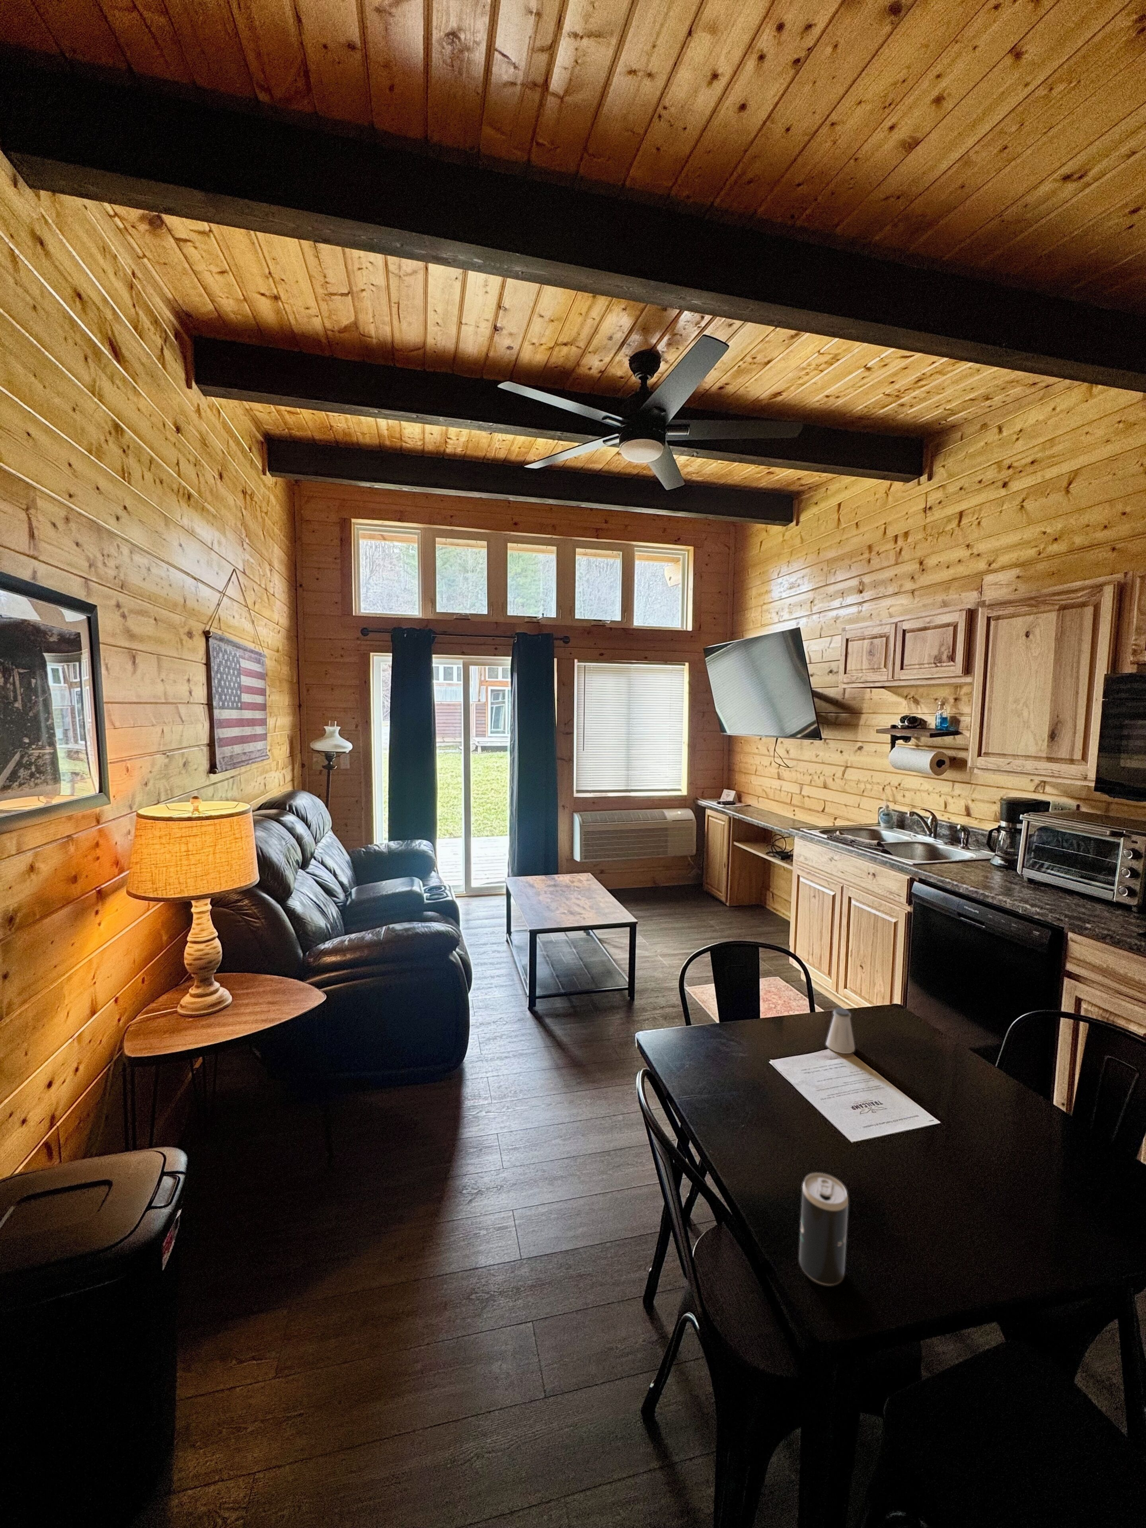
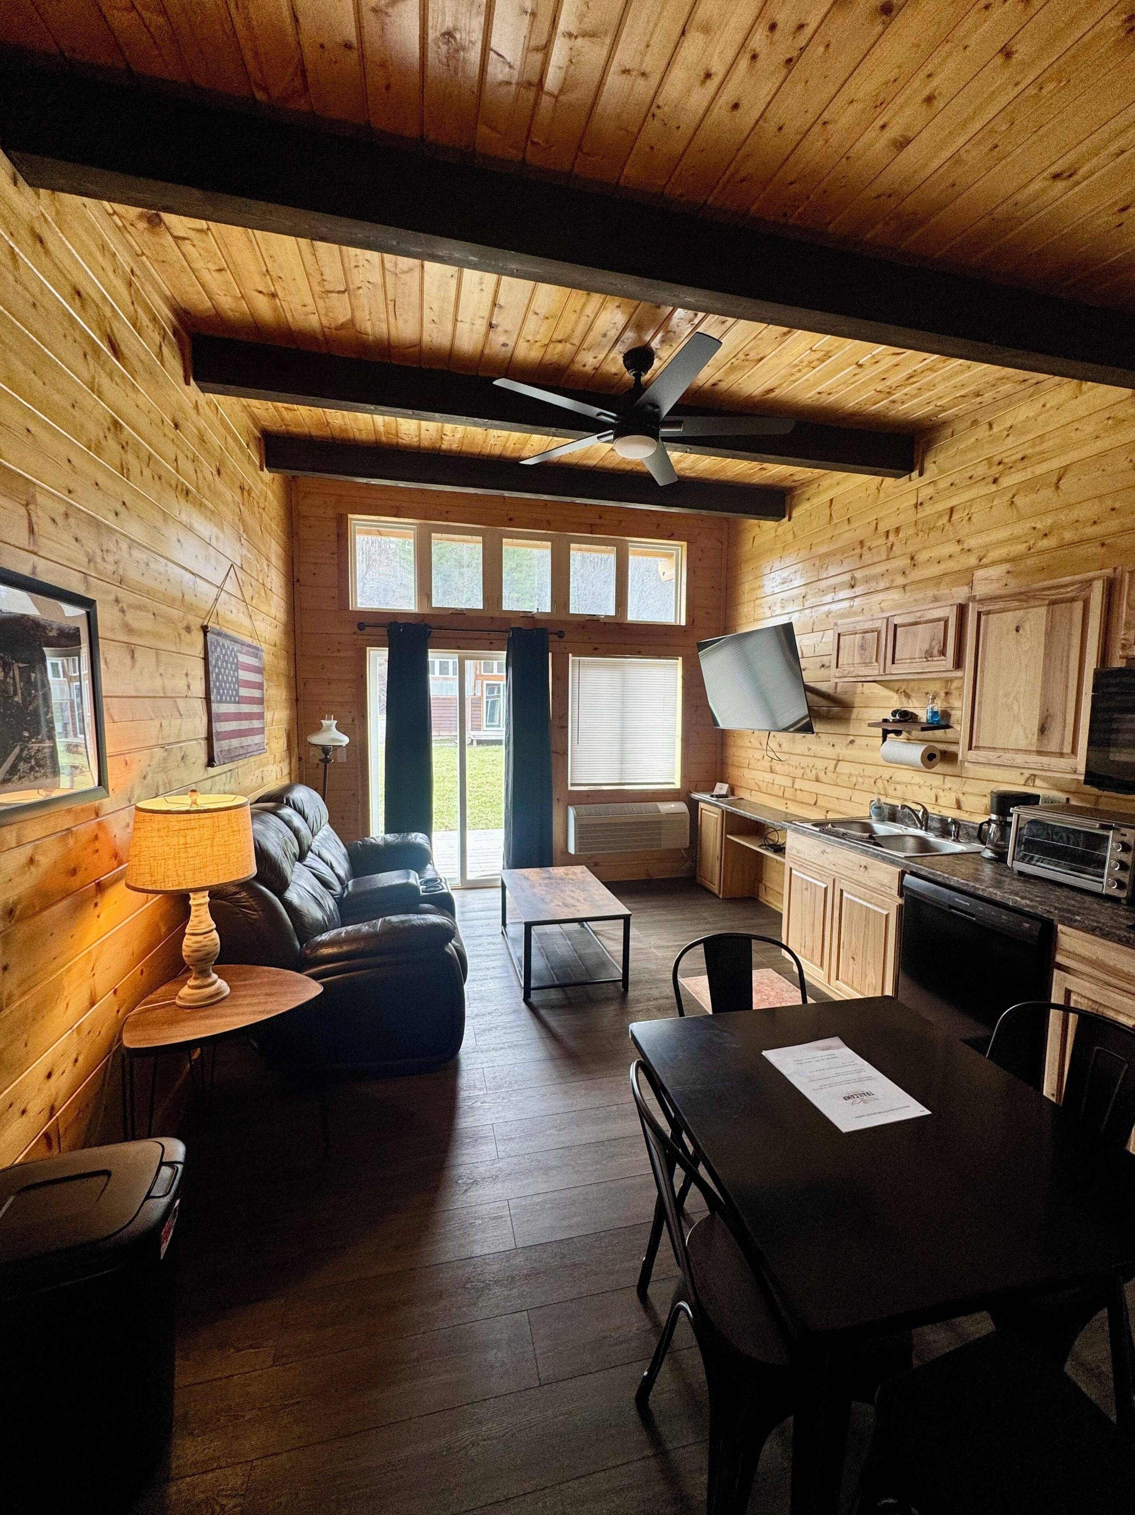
- beverage can [798,1172,849,1286]
- saltshaker [826,1007,856,1054]
